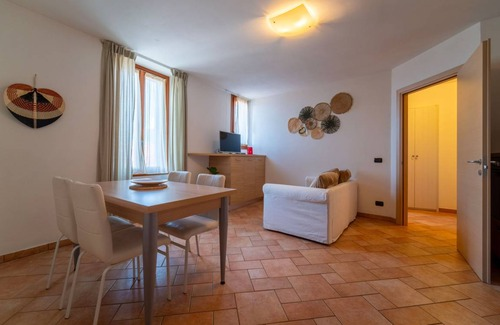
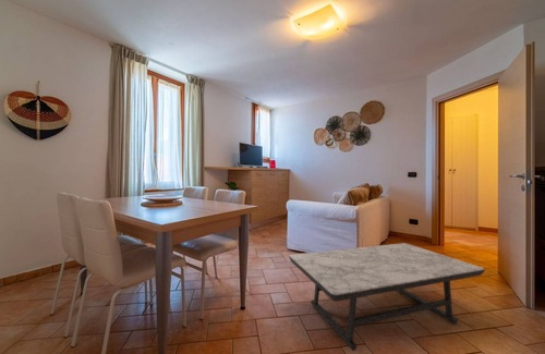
+ coffee table [288,242,486,352]
